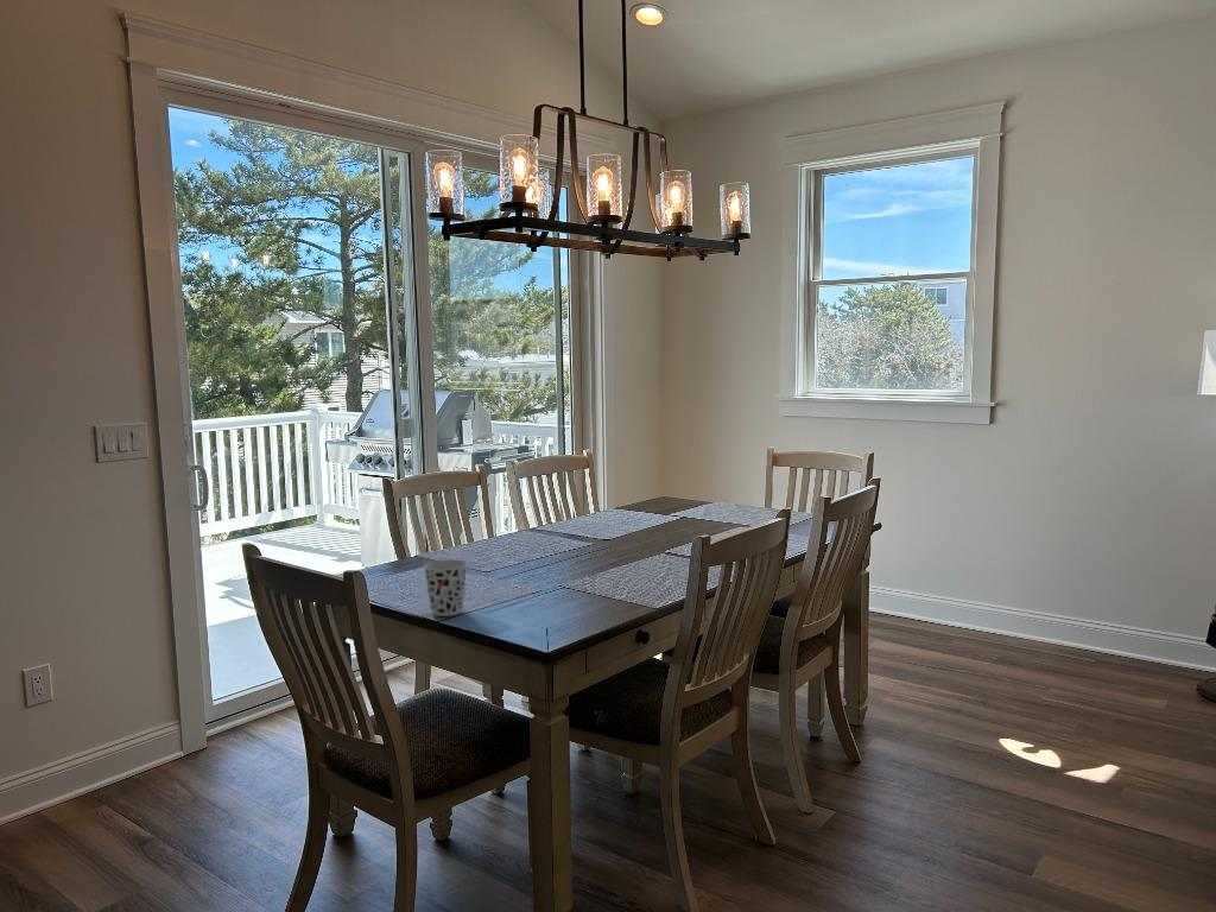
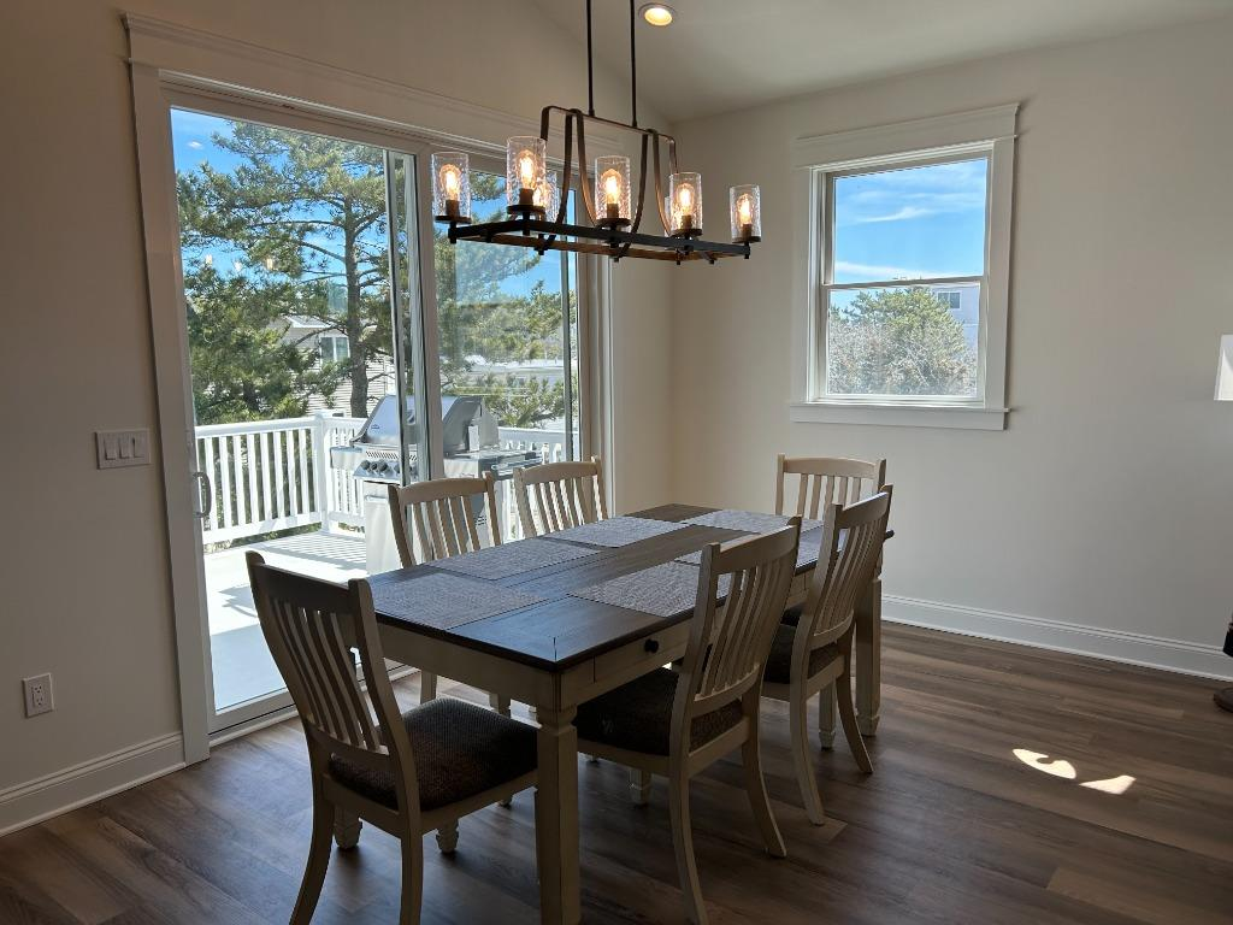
- cup [423,558,469,618]
